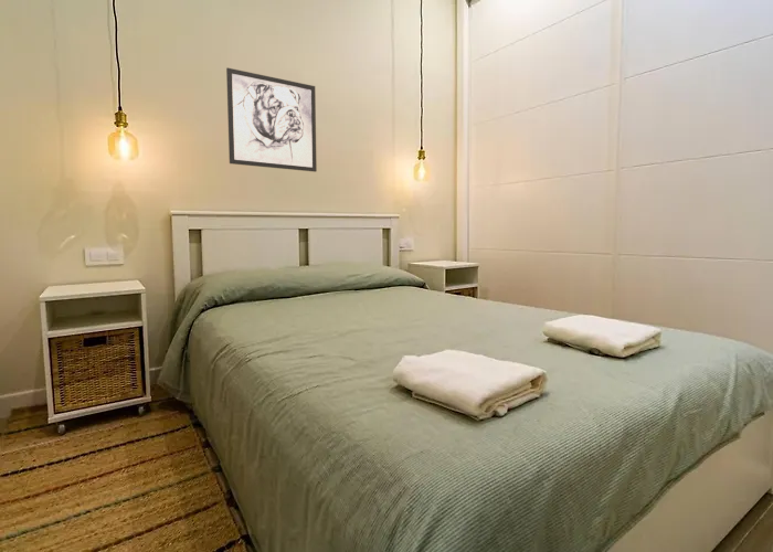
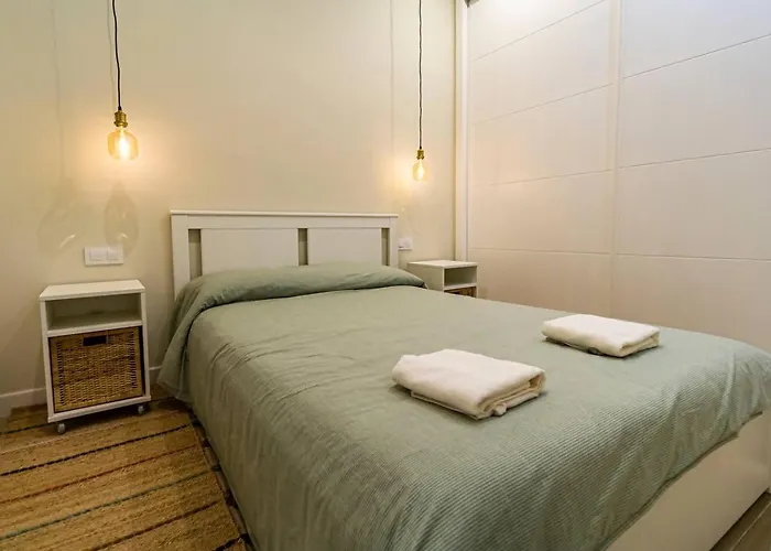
- wall art [225,67,318,173]
